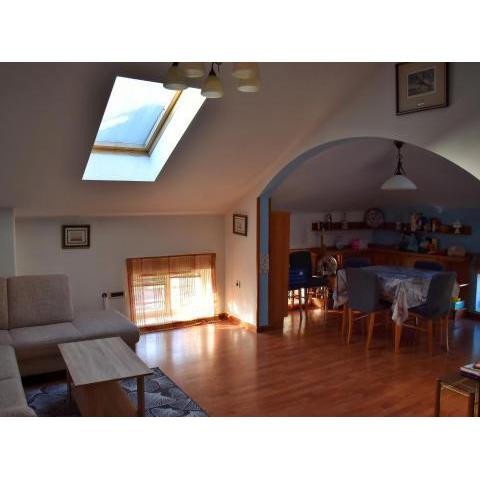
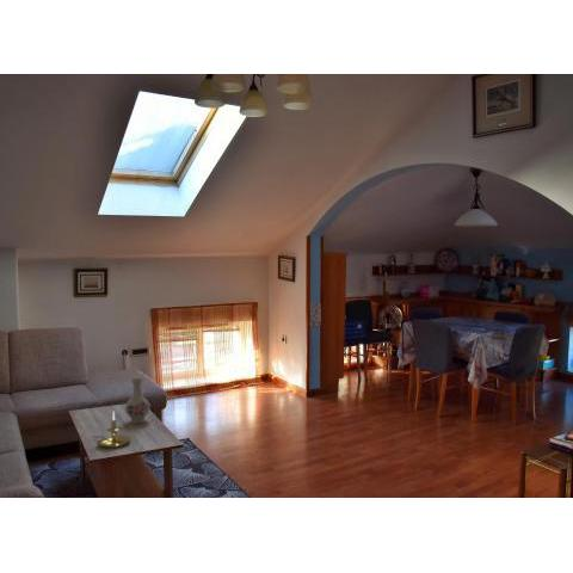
+ candle holder [92,411,133,449]
+ vase [124,377,152,425]
